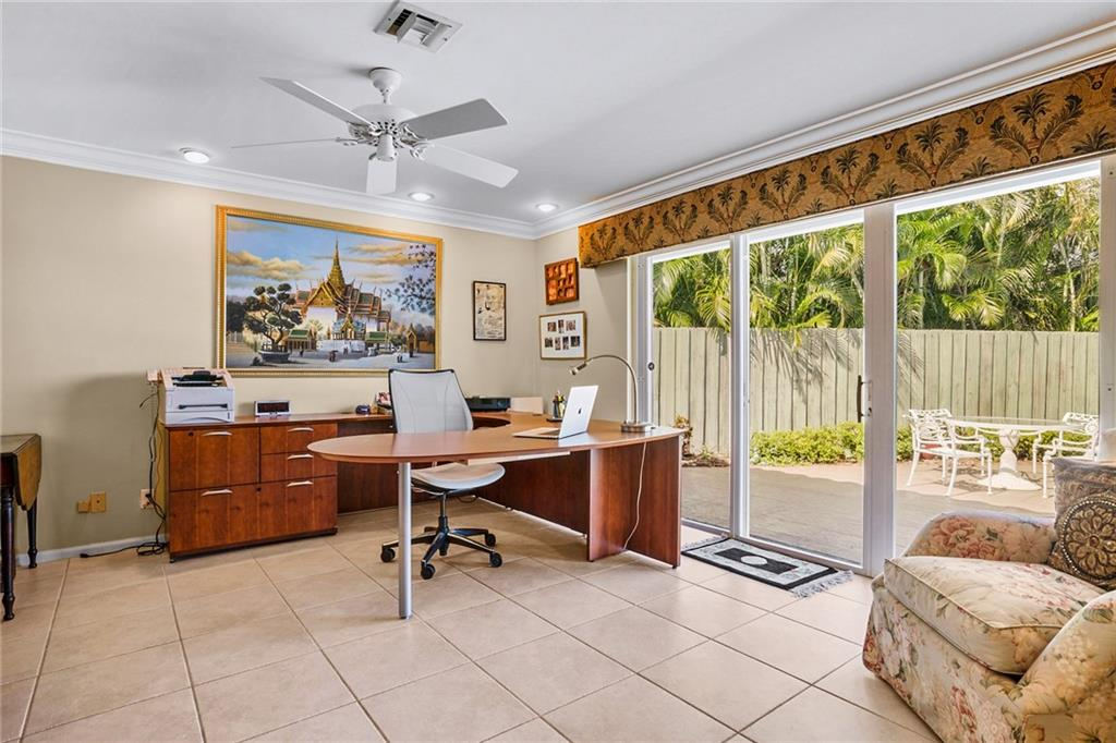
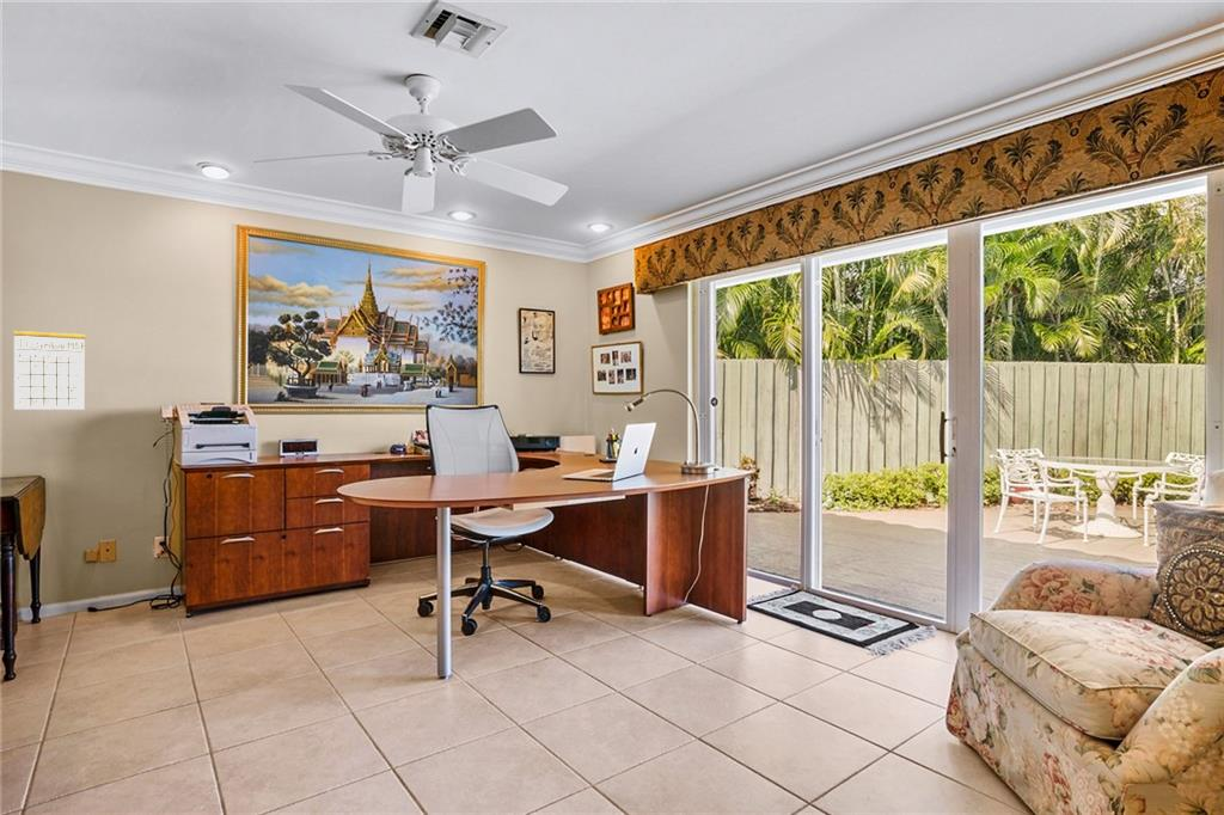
+ calendar [12,315,86,411]
